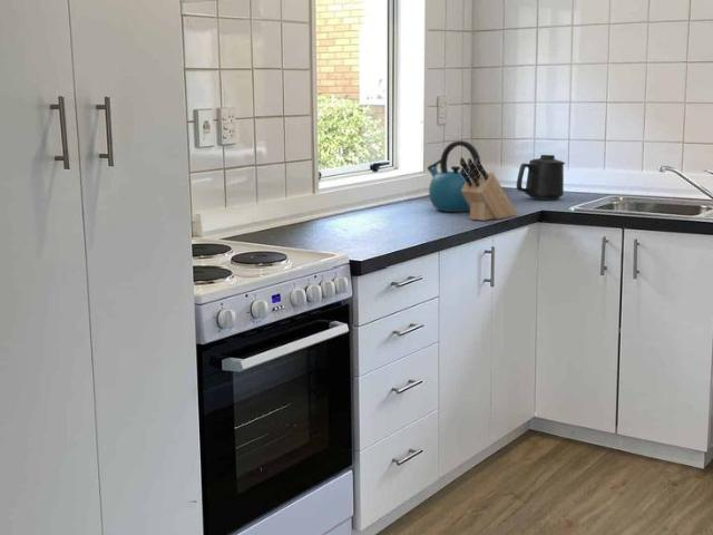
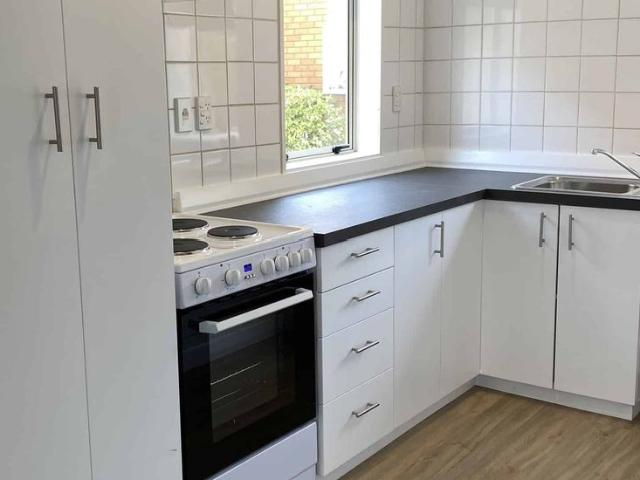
- mug [516,154,566,201]
- knife block [459,156,518,222]
- kettle [427,139,481,213]
